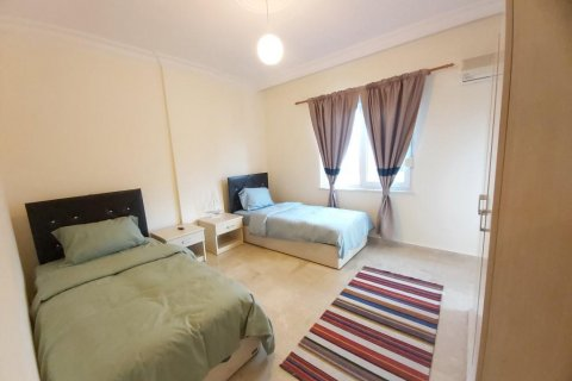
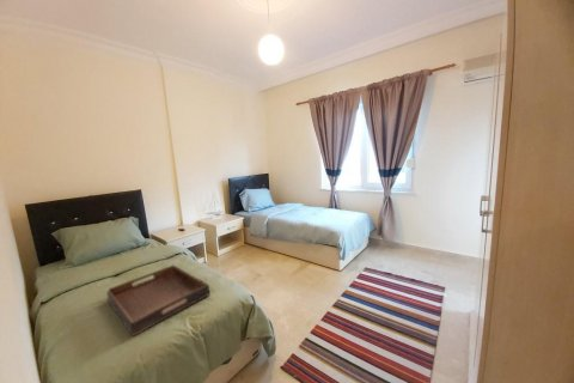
+ serving tray [105,265,210,338]
